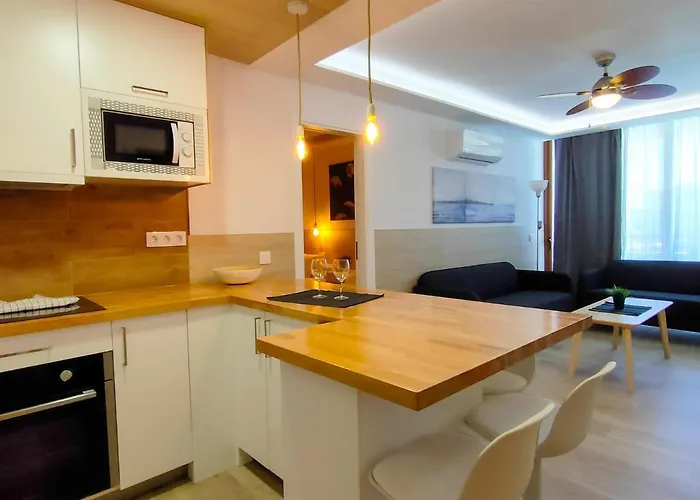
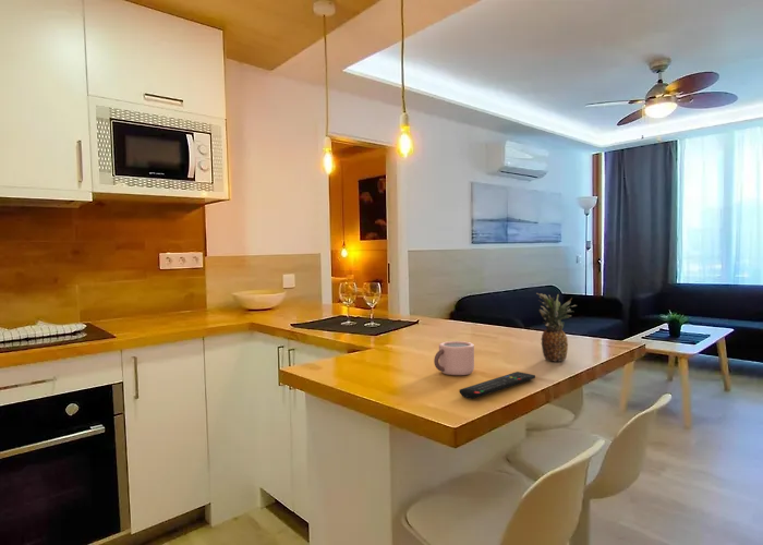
+ mug [433,340,475,377]
+ fruit [535,292,578,363]
+ remote control [459,371,536,400]
